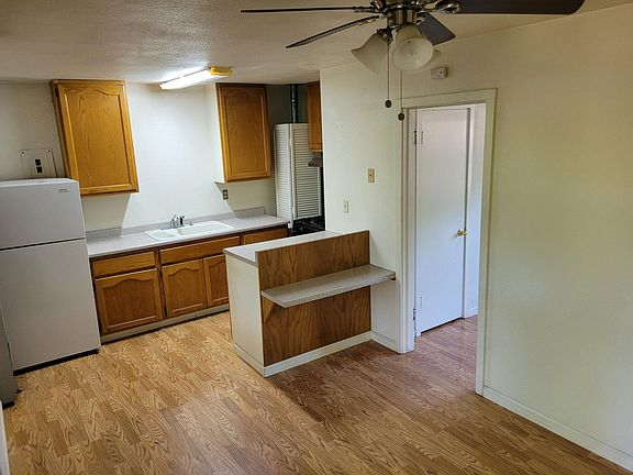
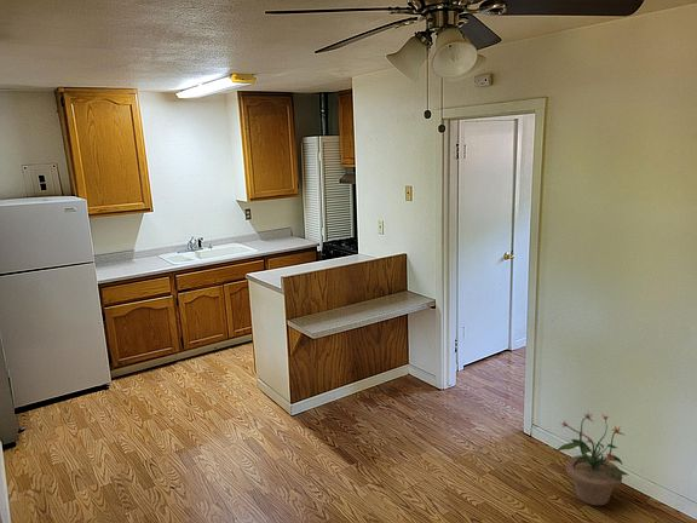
+ potted plant [555,412,630,506]
